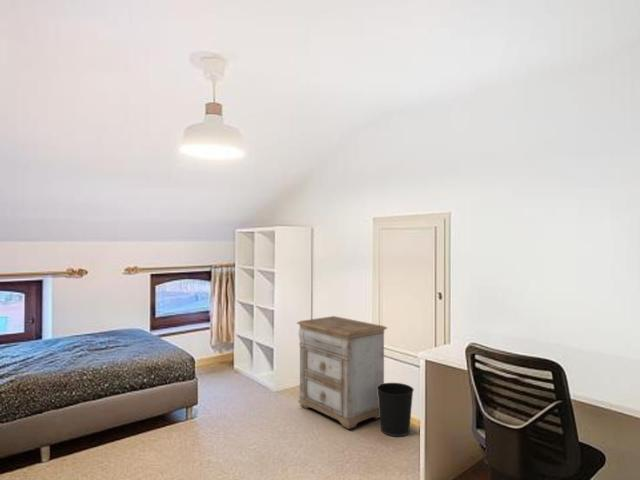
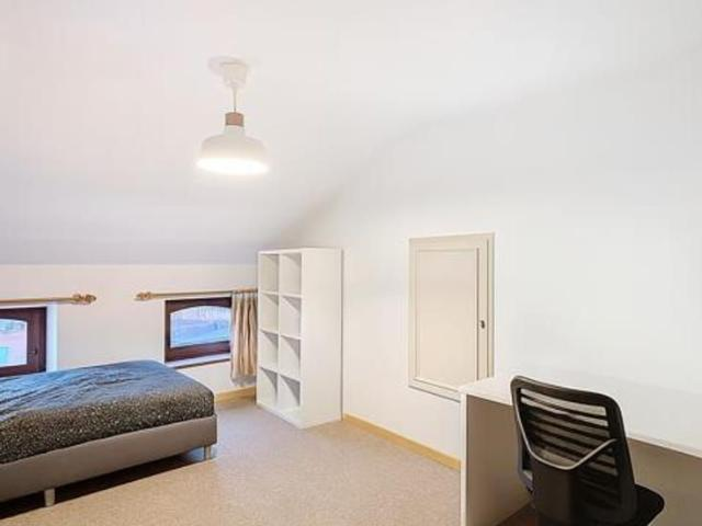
- nightstand [296,315,388,430]
- wastebasket [377,382,415,437]
